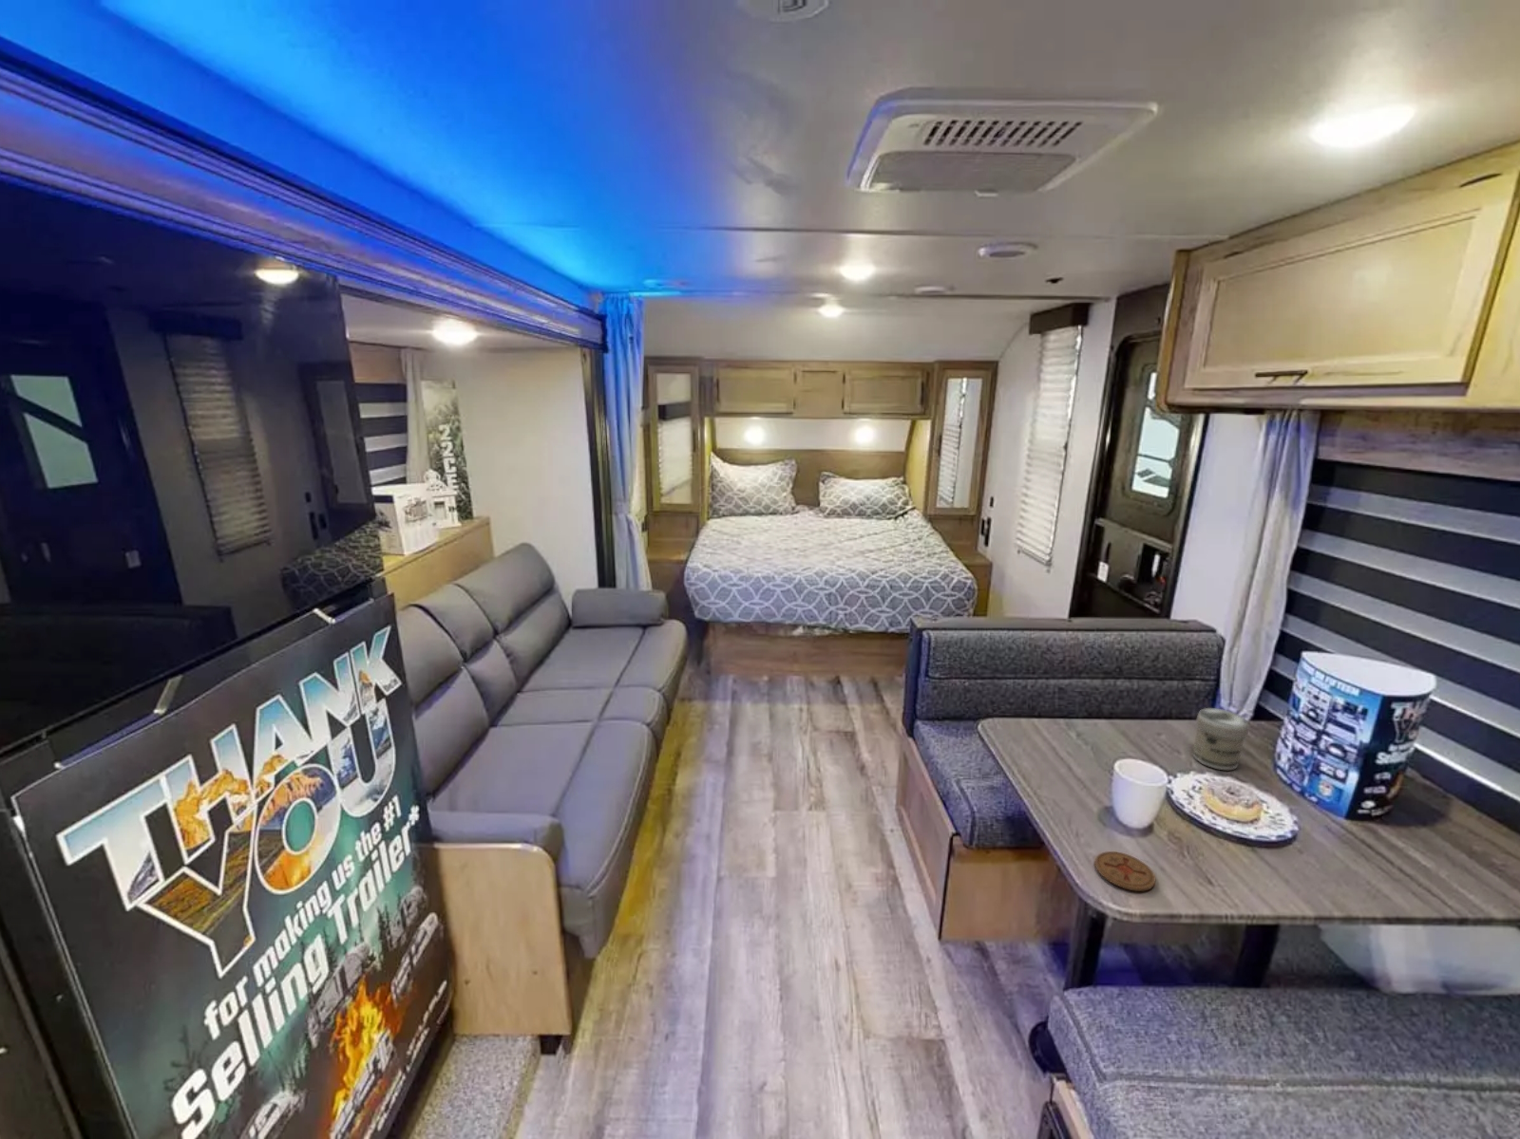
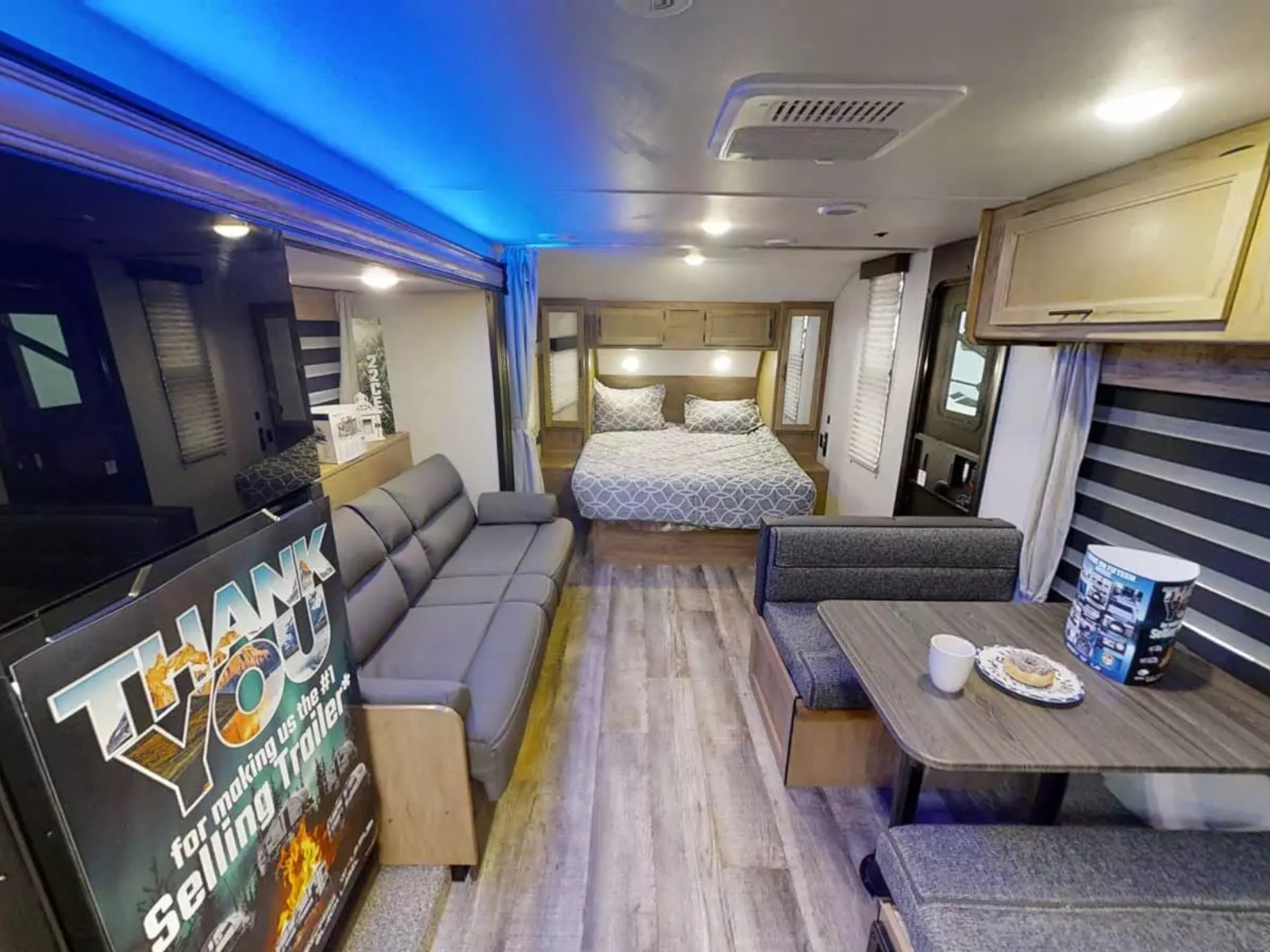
- coaster [1094,851,1157,893]
- jar [1192,707,1251,770]
